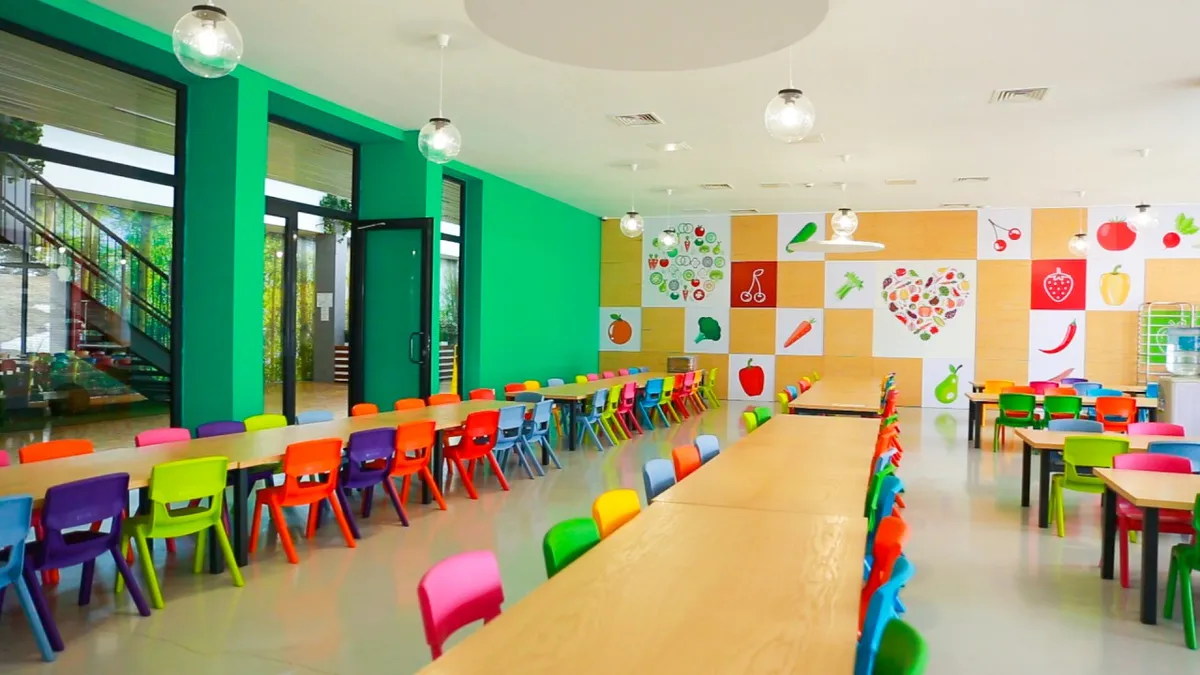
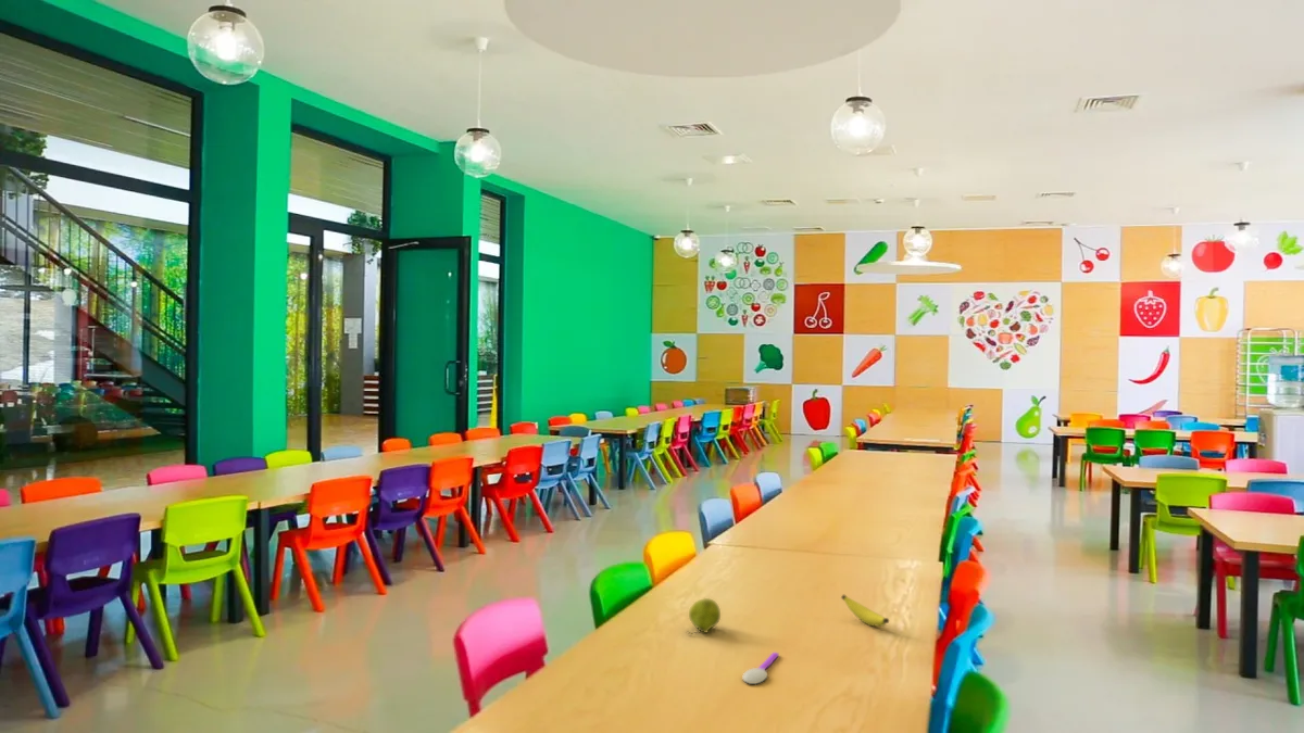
+ banana [840,594,890,628]
+ spoon [741,652,780,685]
+ fruit [685,597,722,635]
